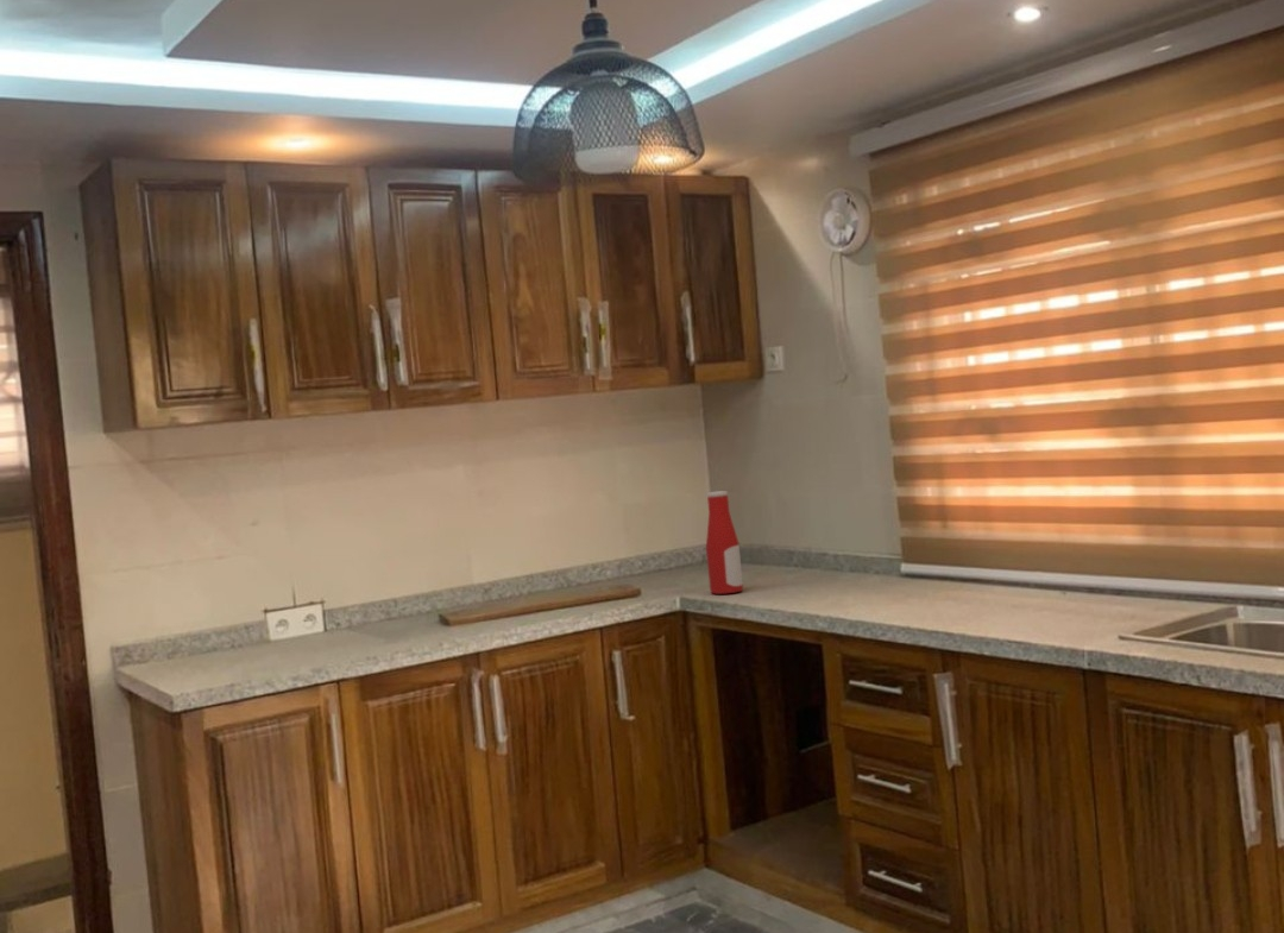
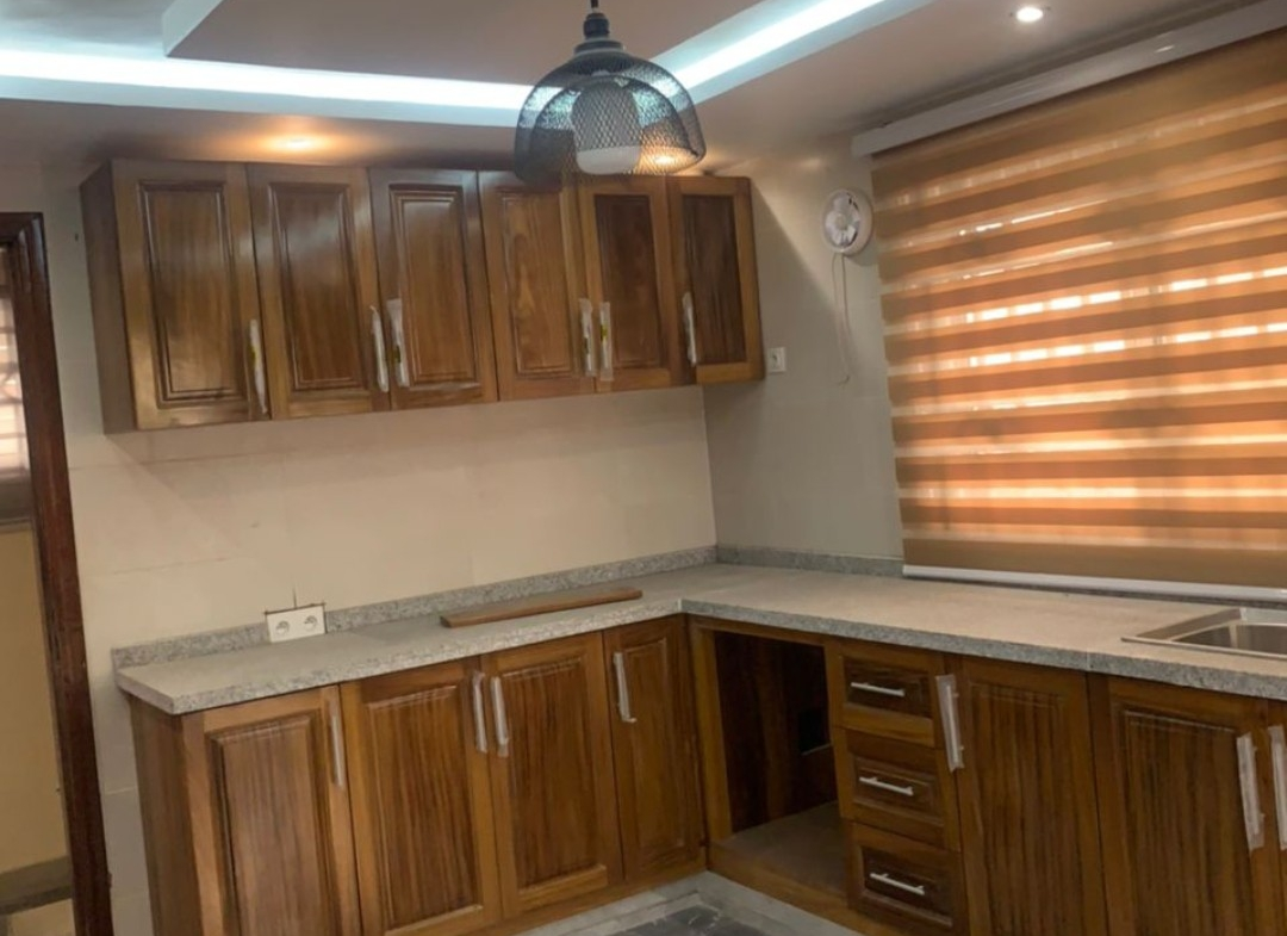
- bottle [705,490,744,595]
